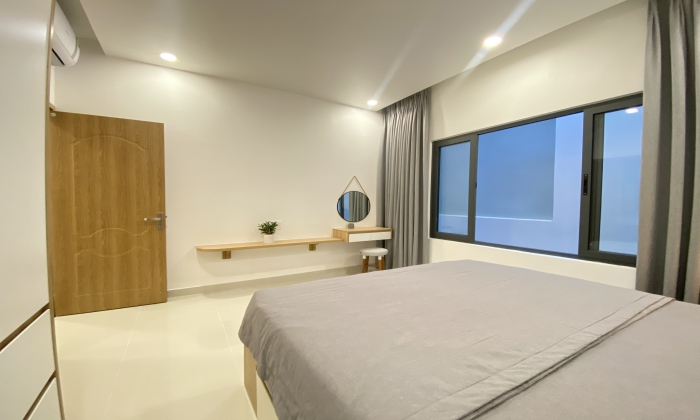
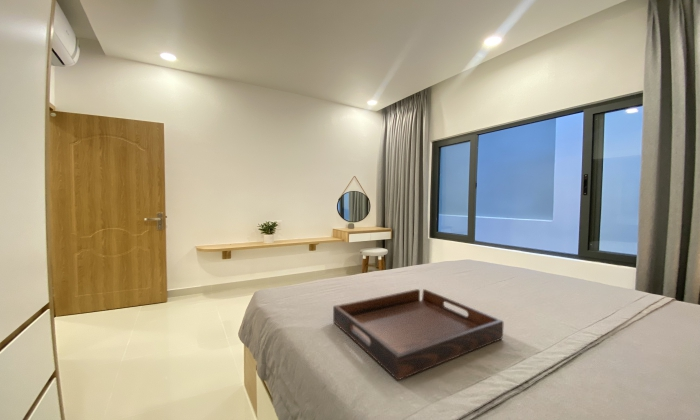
+ serving tray [332,288,504,381]
